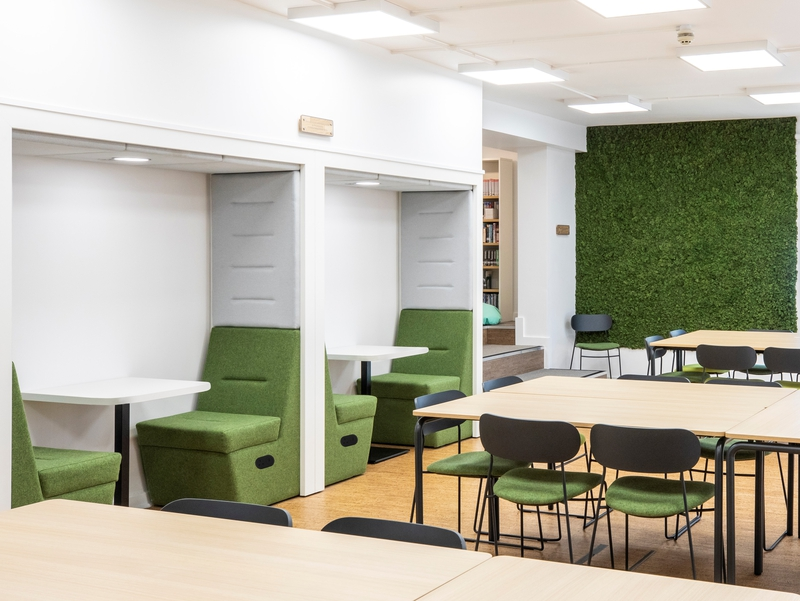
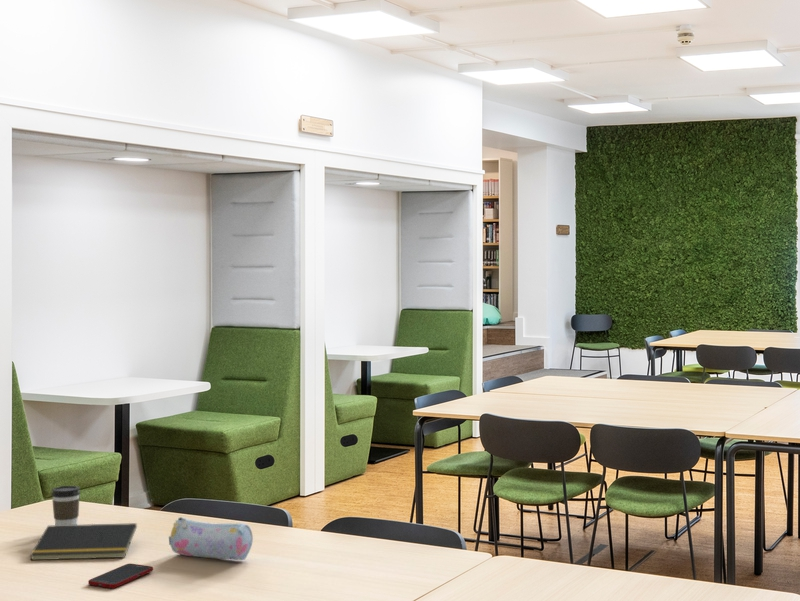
+ pencil case [168,516,254,561]
+ notepad [29,522,138,561]
+ coffee cup [50,485,81,525]
+ cell phone [87,563,154,589]
